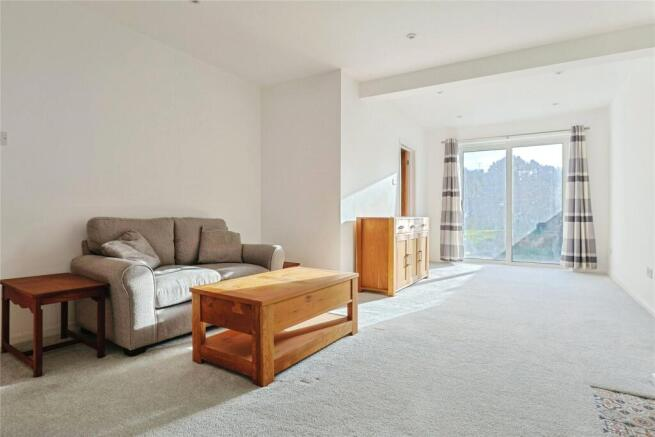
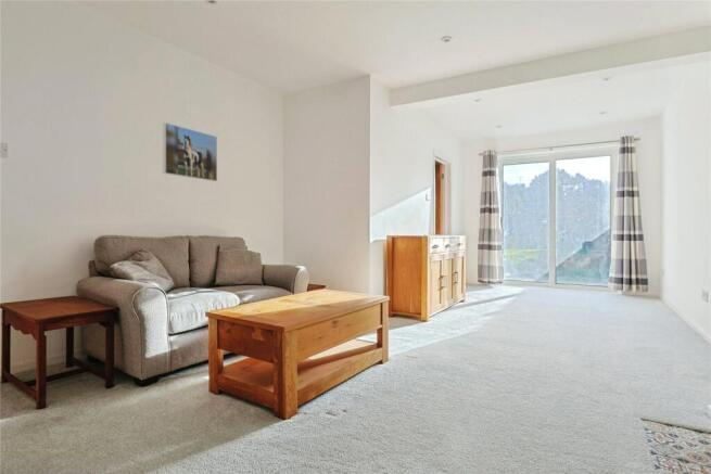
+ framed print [162,121,218,182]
